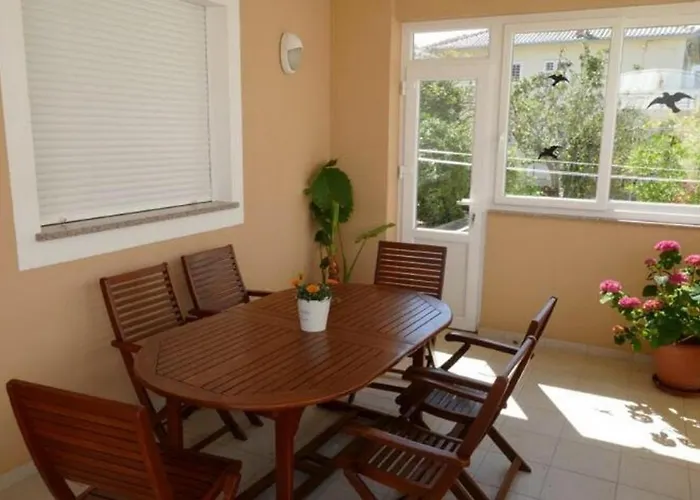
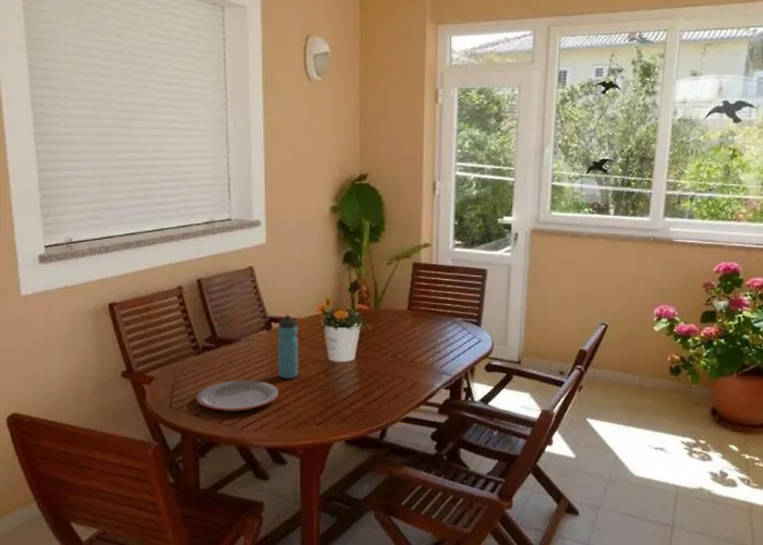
+ plate [195,379,279,412]
+ water bottle [277,314,299,379]
